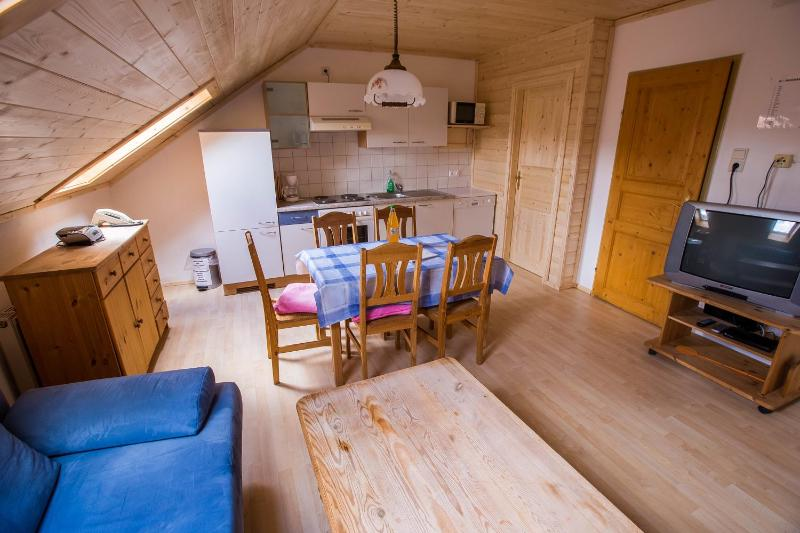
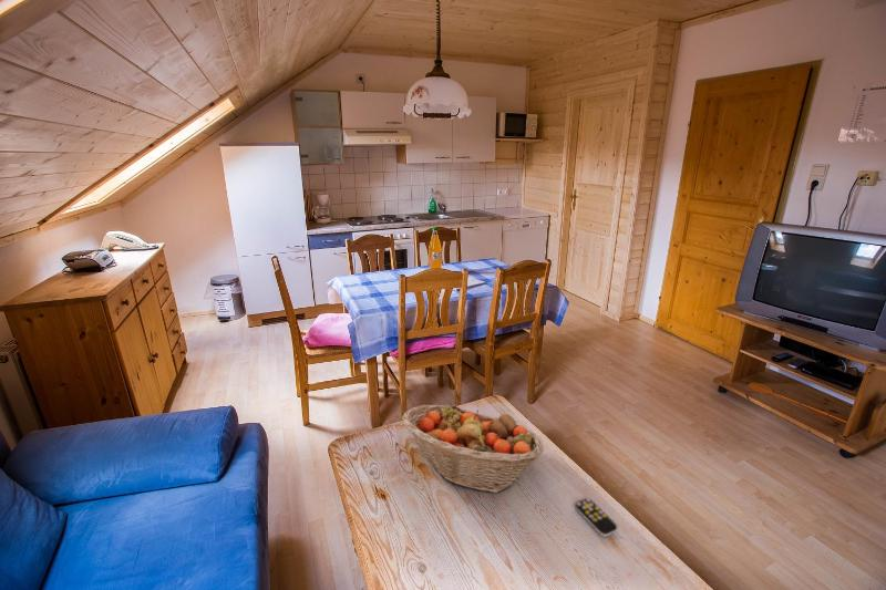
+ fruit basket [401,404,545,494]
+ remote control [574,497,619,538]
